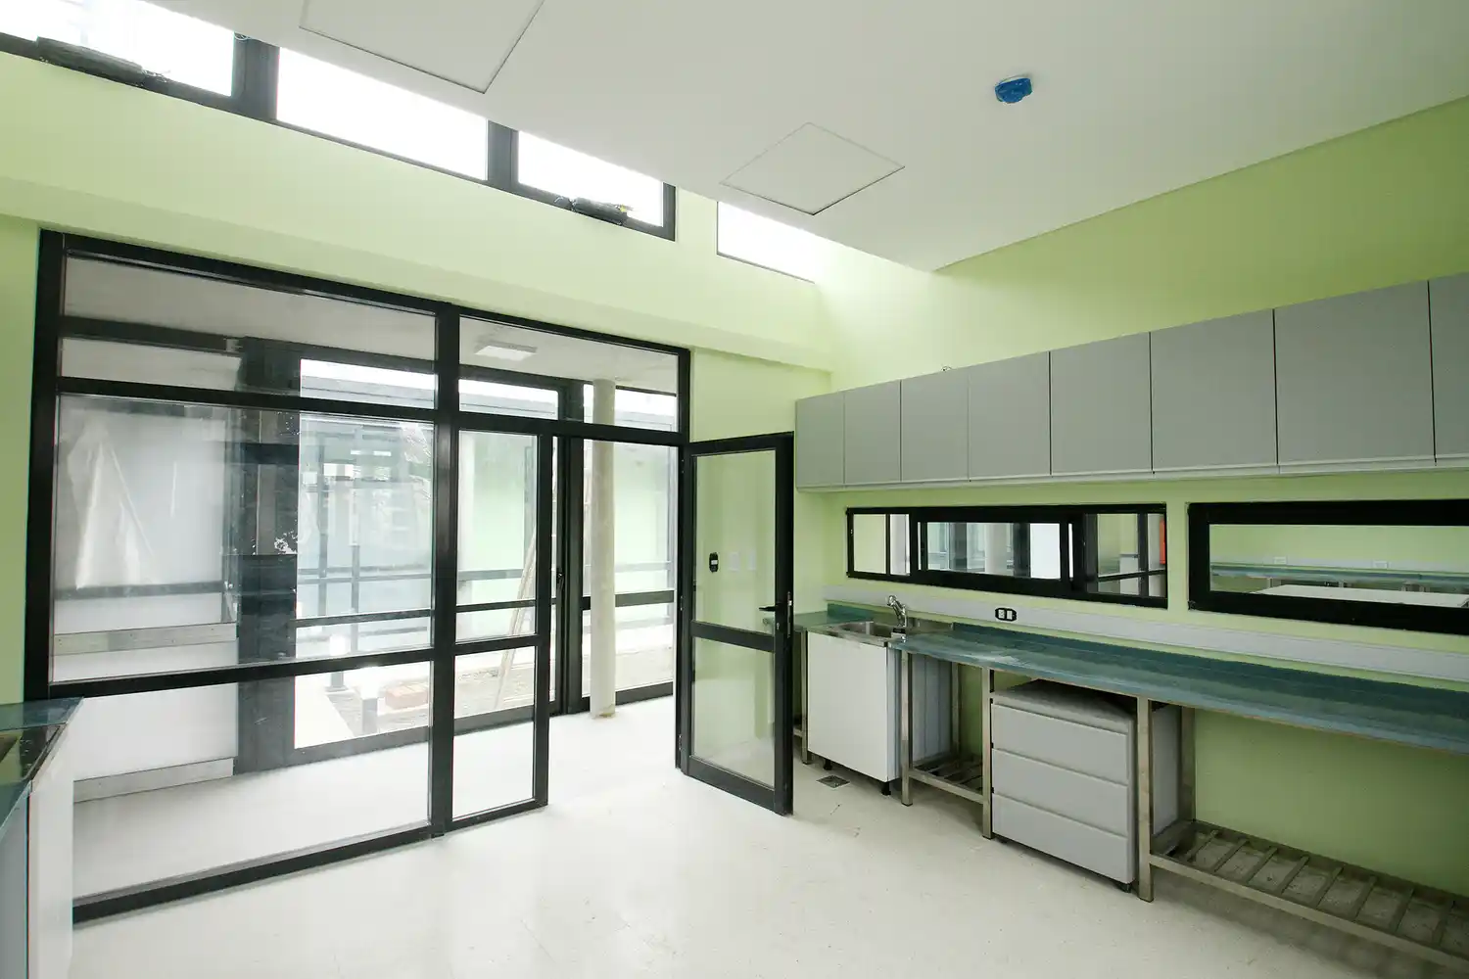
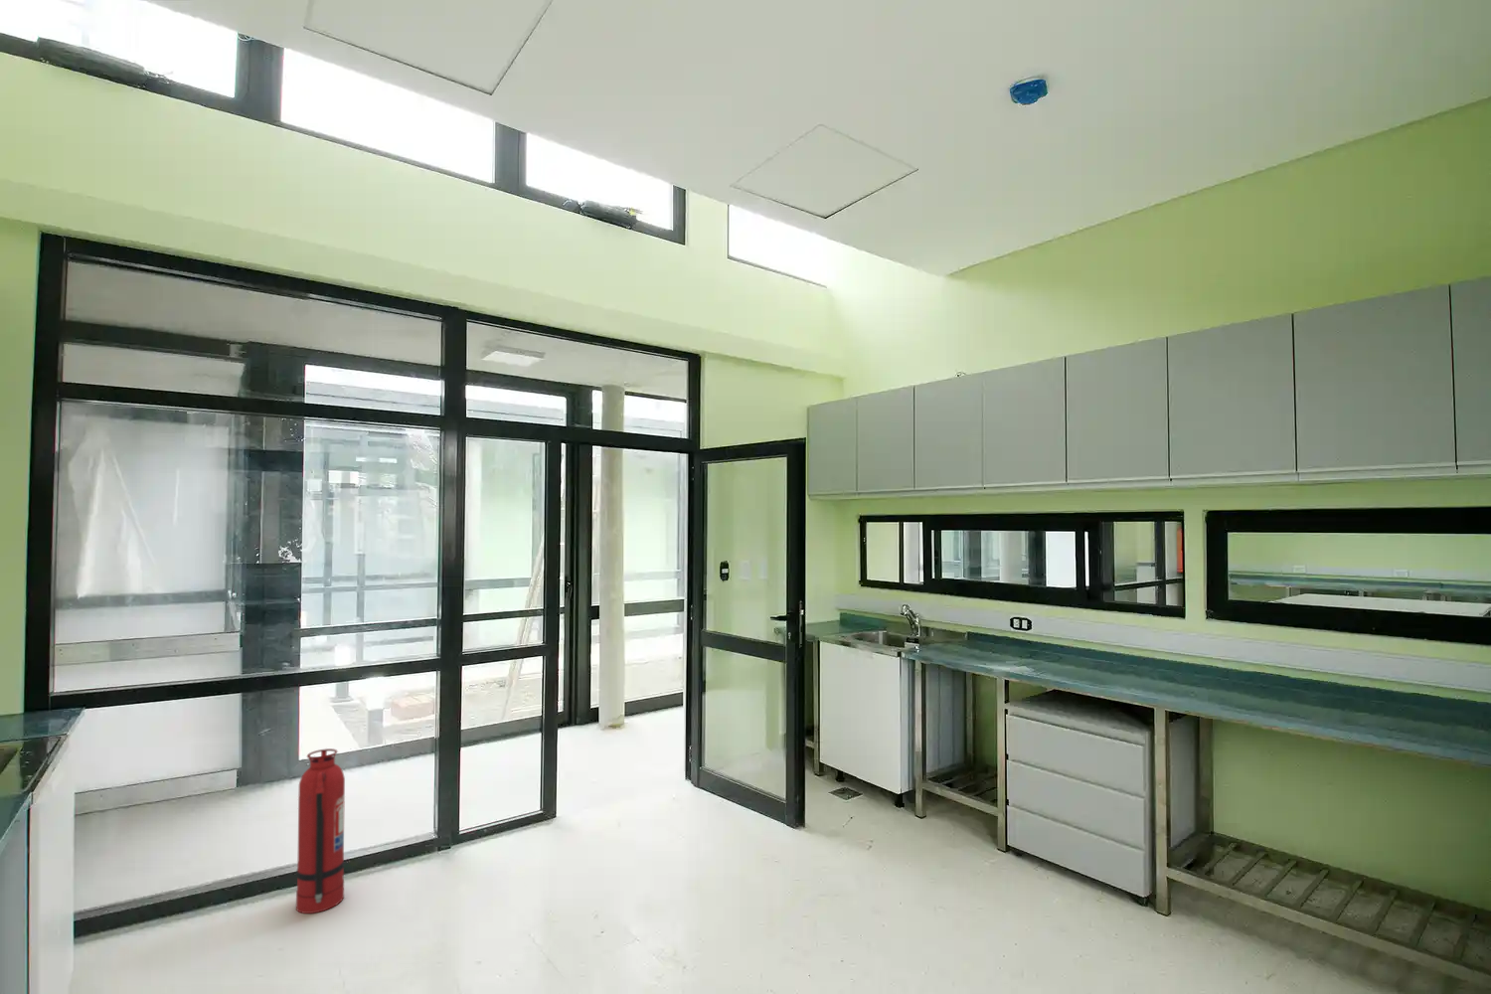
+ fire extinguisher [295,748,346,914]
